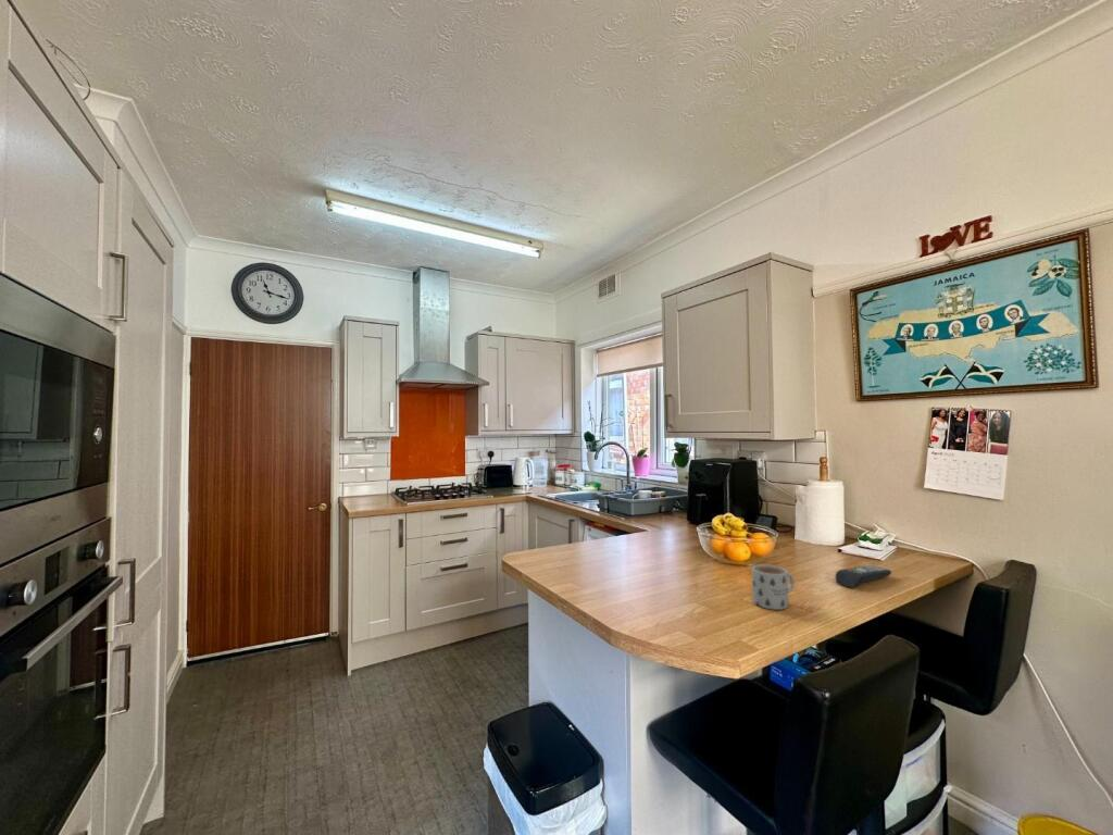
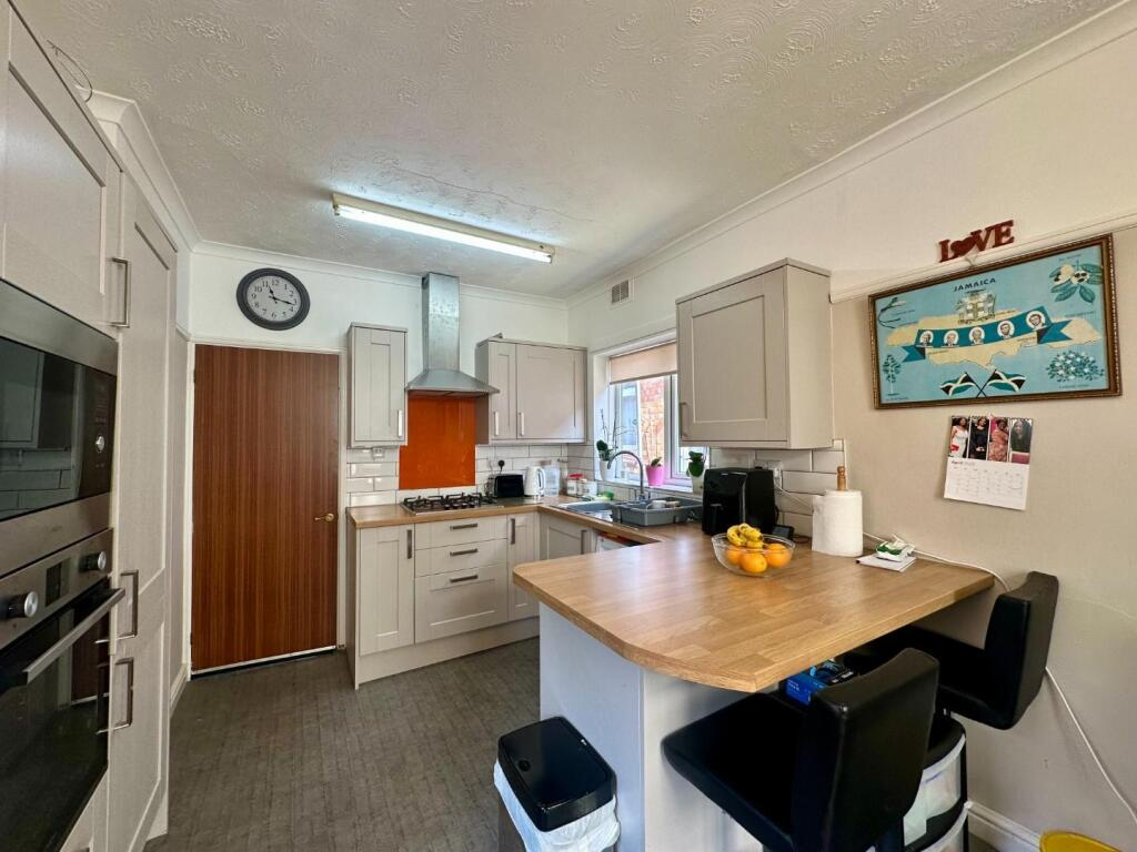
- mug [751,563,796,611]
- remote control [835,564,892,589]
